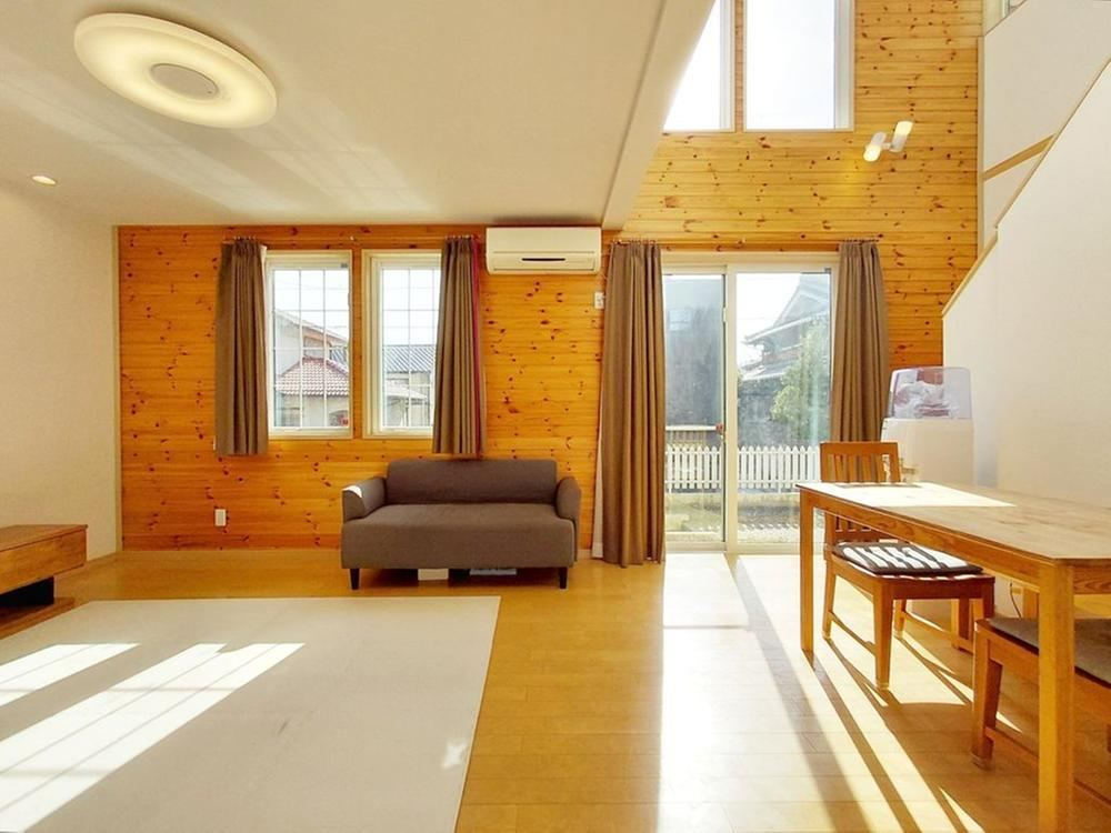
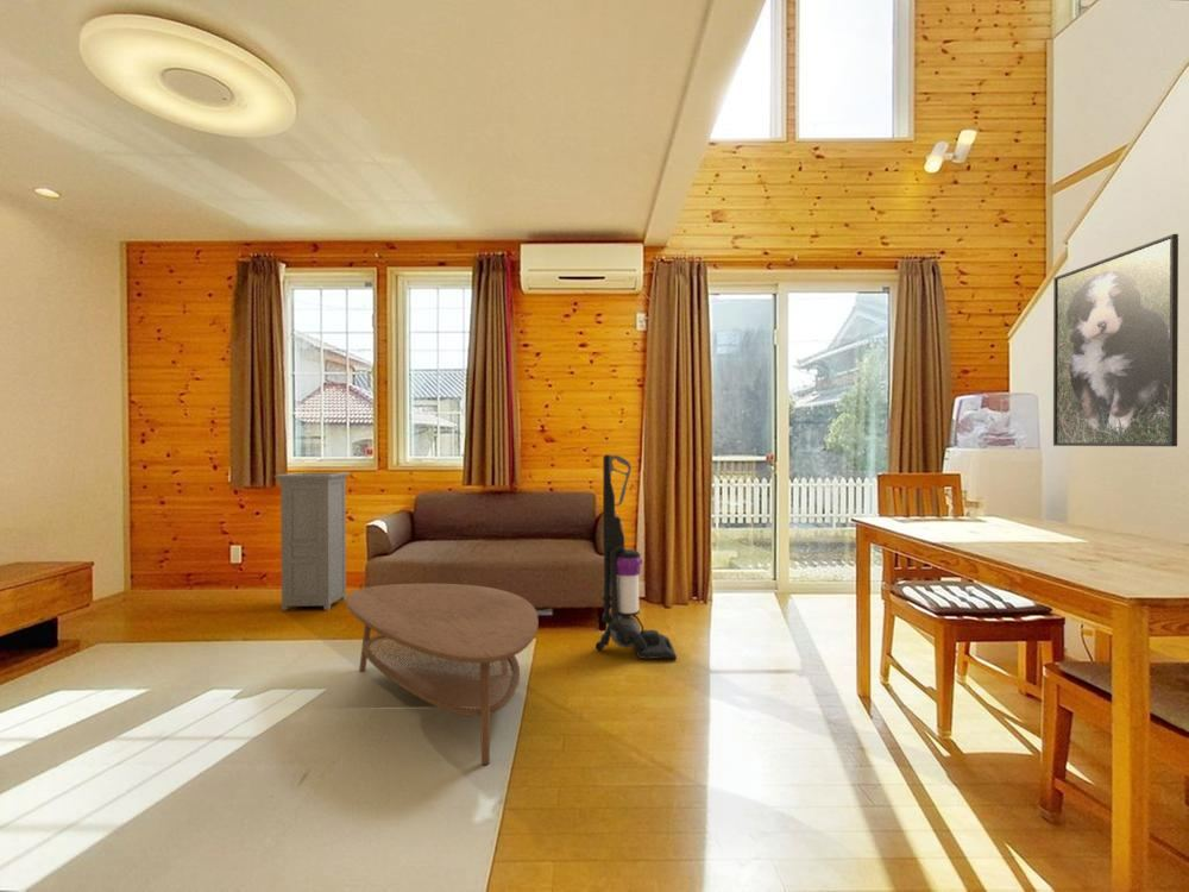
+ vacuum cleaner [594,453,678,660]
+ cabinet [273,472,351,611]
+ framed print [1052,233,1179,447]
+ coffee table [345,583,540,766]
